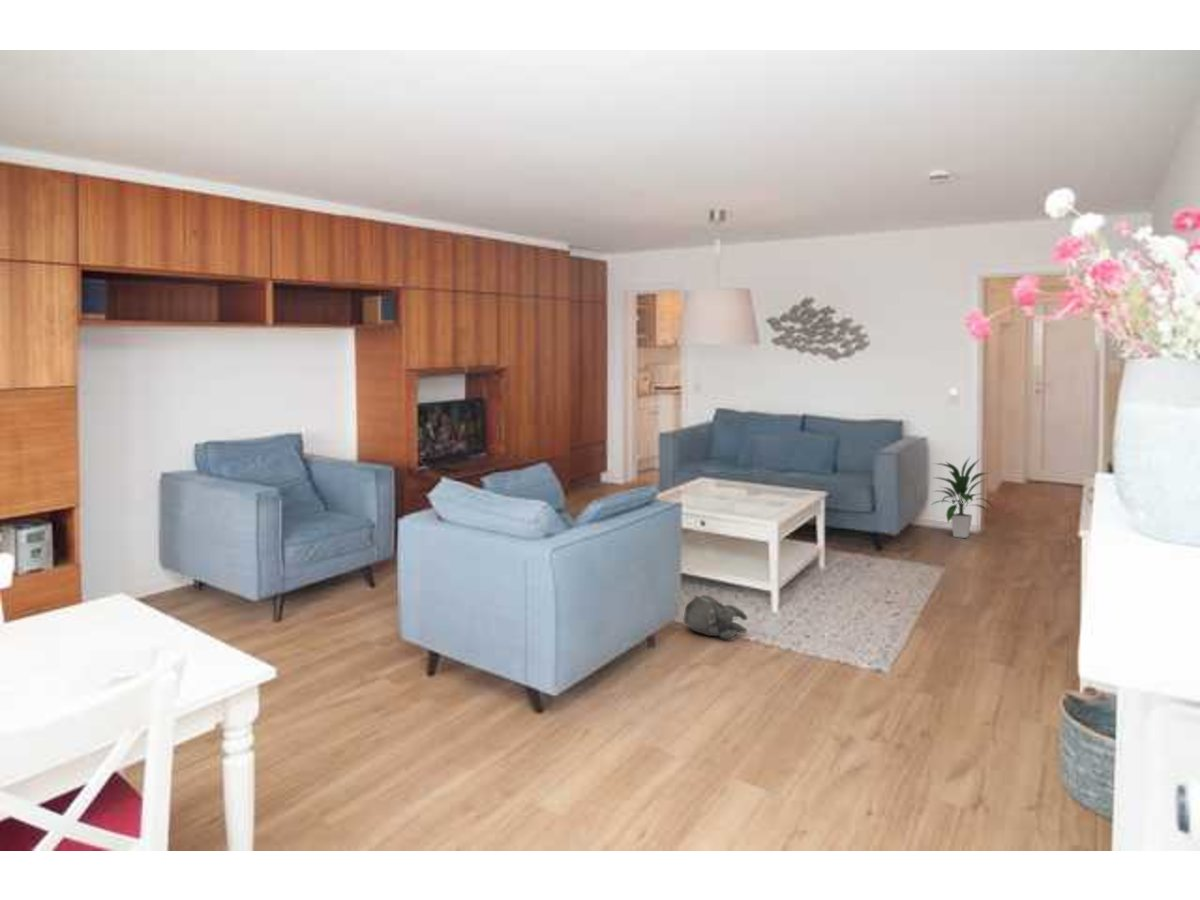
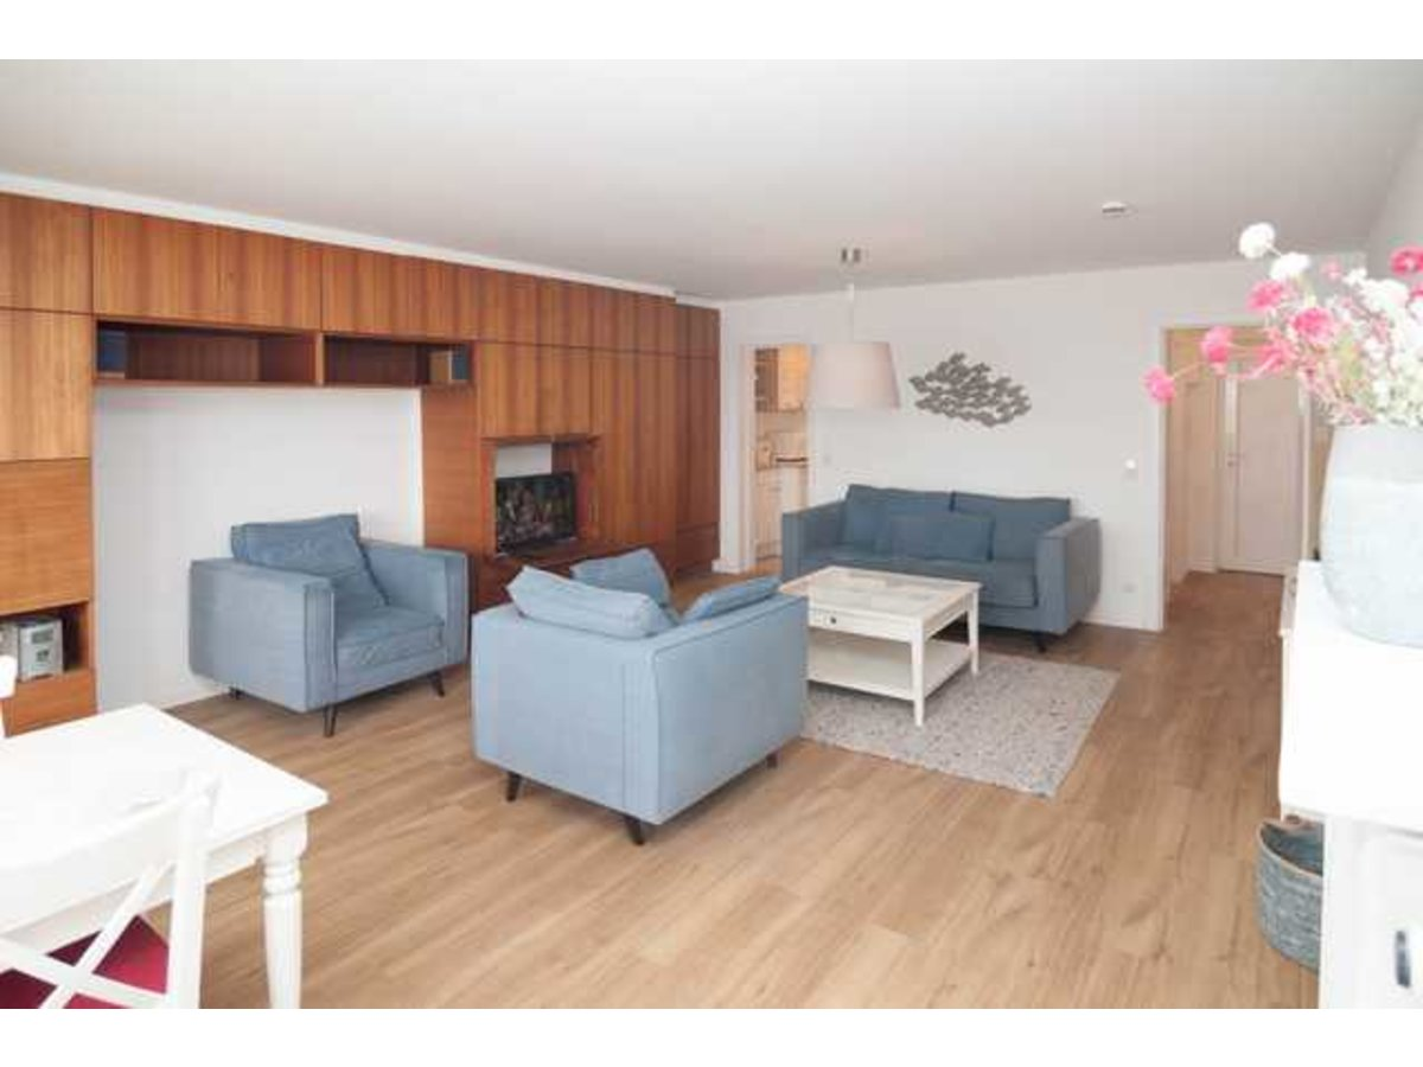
- indoor plant [930,456,995,539]
- plush toy [683,594,749,640]
